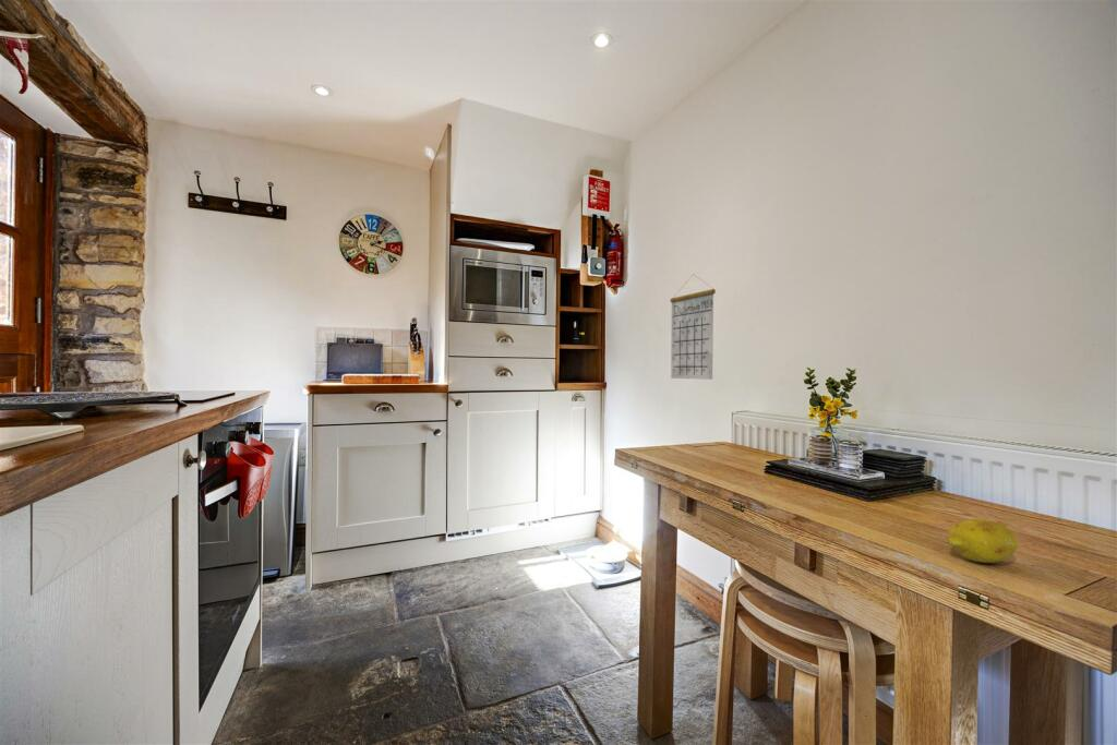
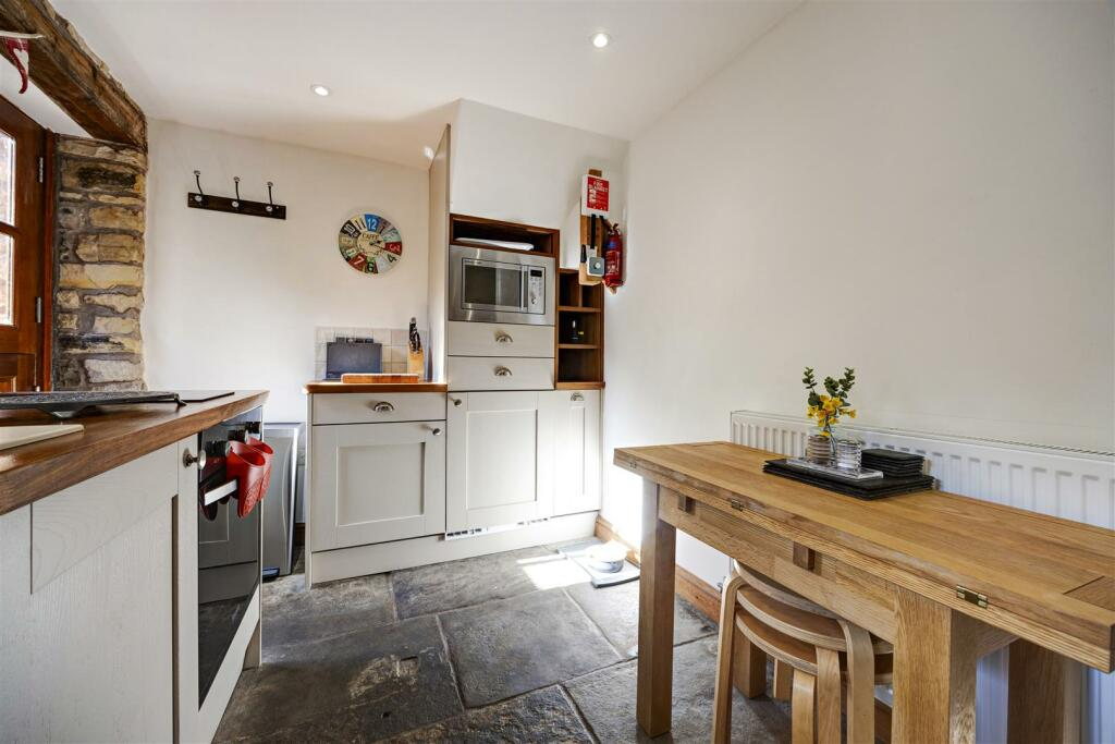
- calendar [669,273,717,381]
- fruit [947,518,1019,564]
